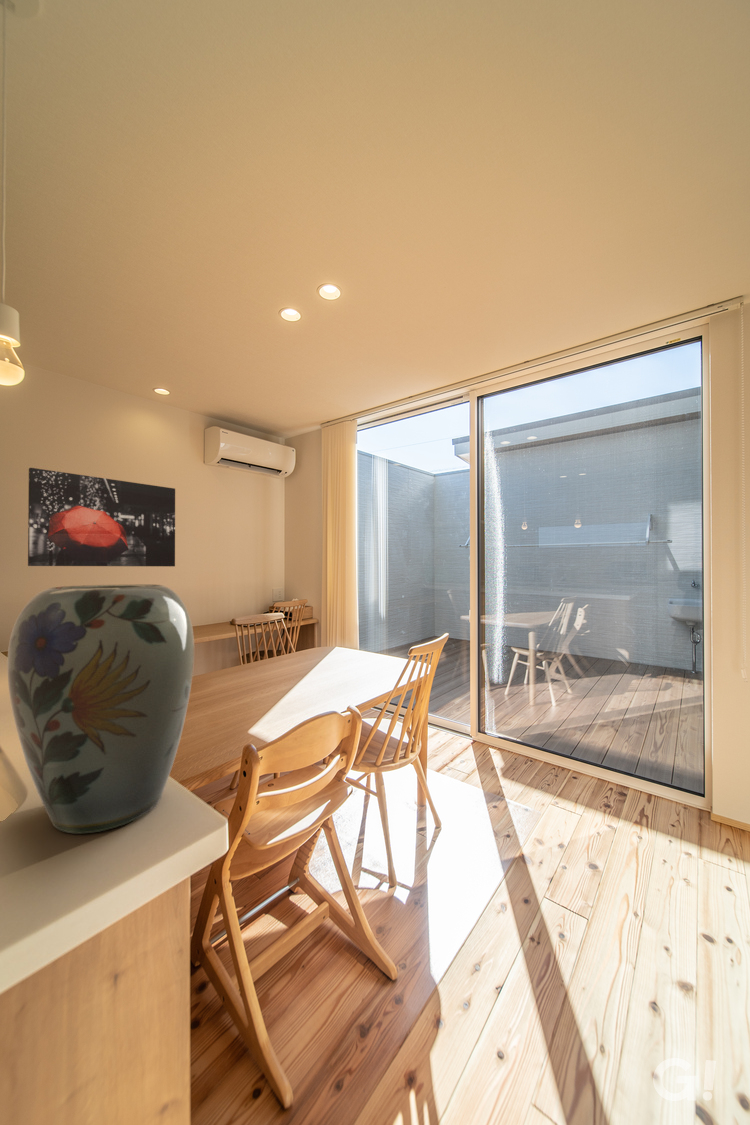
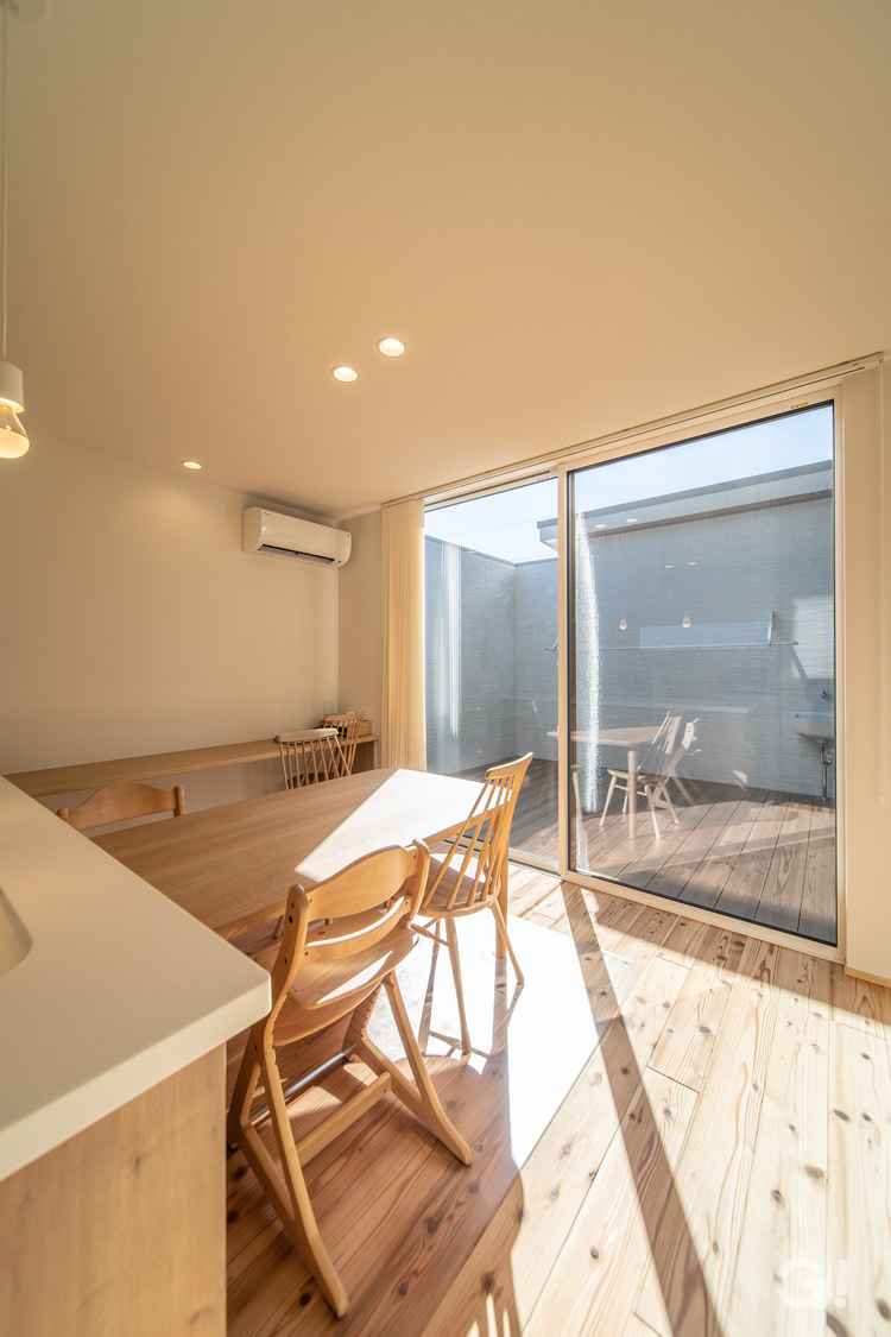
- vase [6,584,195,834]
- wall art [27,467,176,567]
